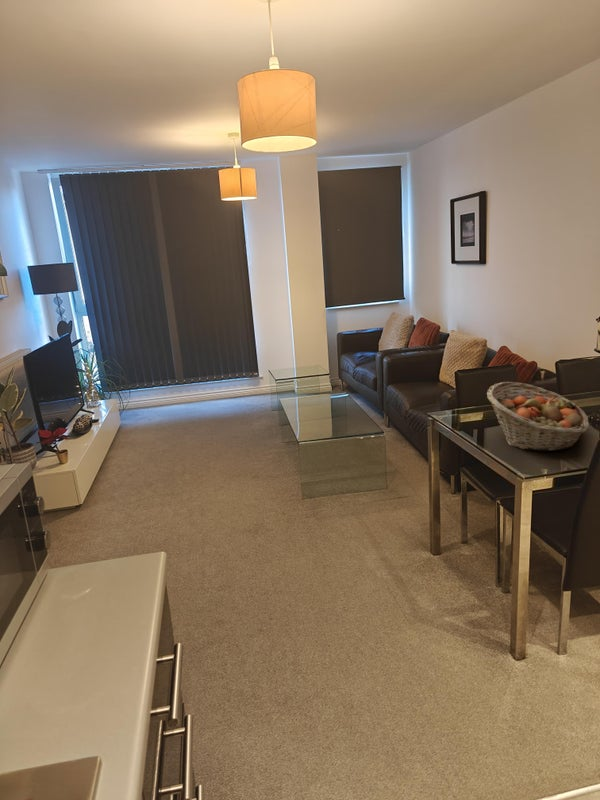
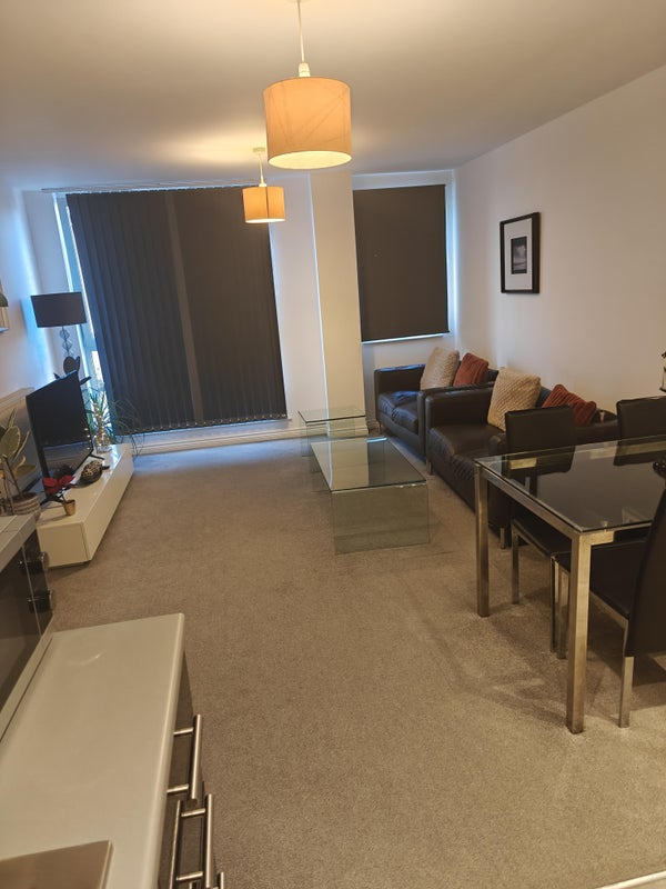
- fruit basket [486,381,590,452]
